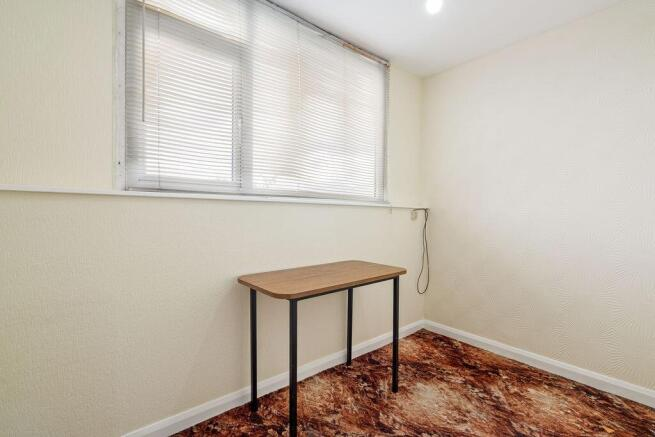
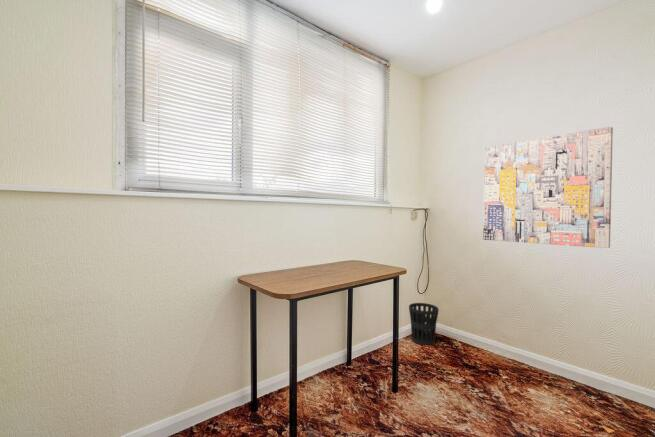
+ wastebasket [408,302,440,346]
+ wall art [482,126,614,249]
